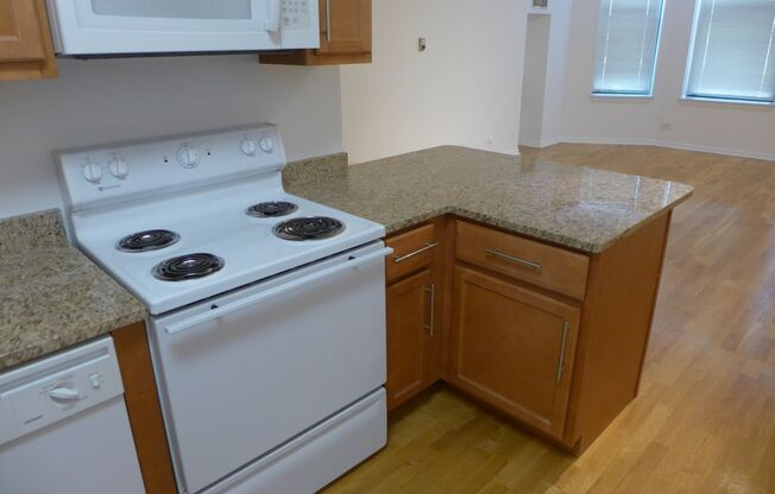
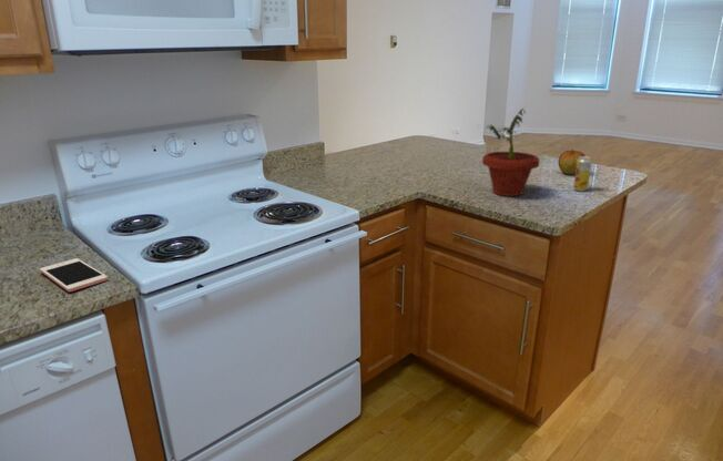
+ cell phone [39,257,109,293]
+ potted plant [481,107,540,197]
+ beverage can [573,155,593,192]
+ apple [557,148,587,175]
